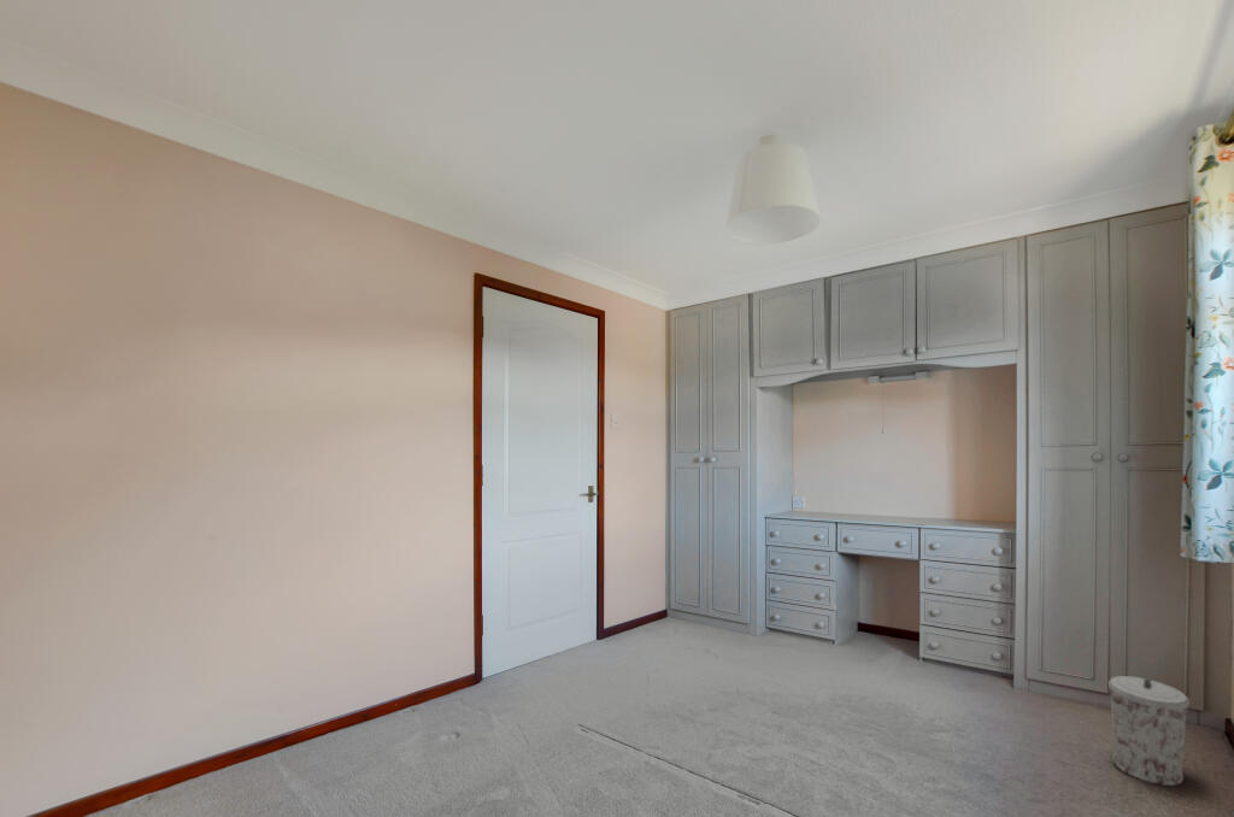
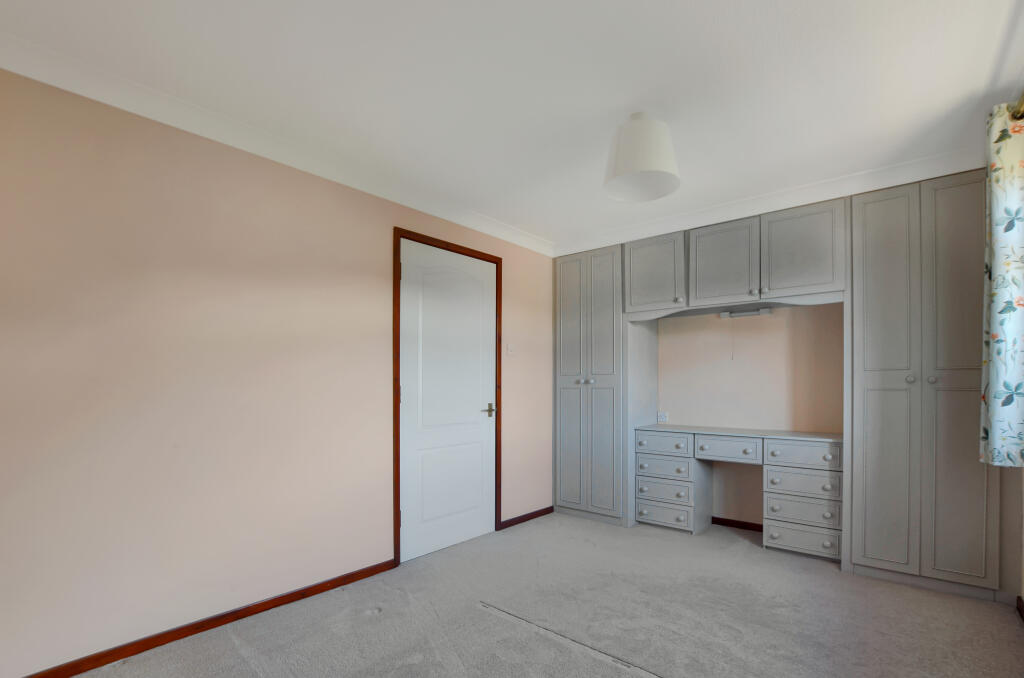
- trash can [1107,675,1191,787]
